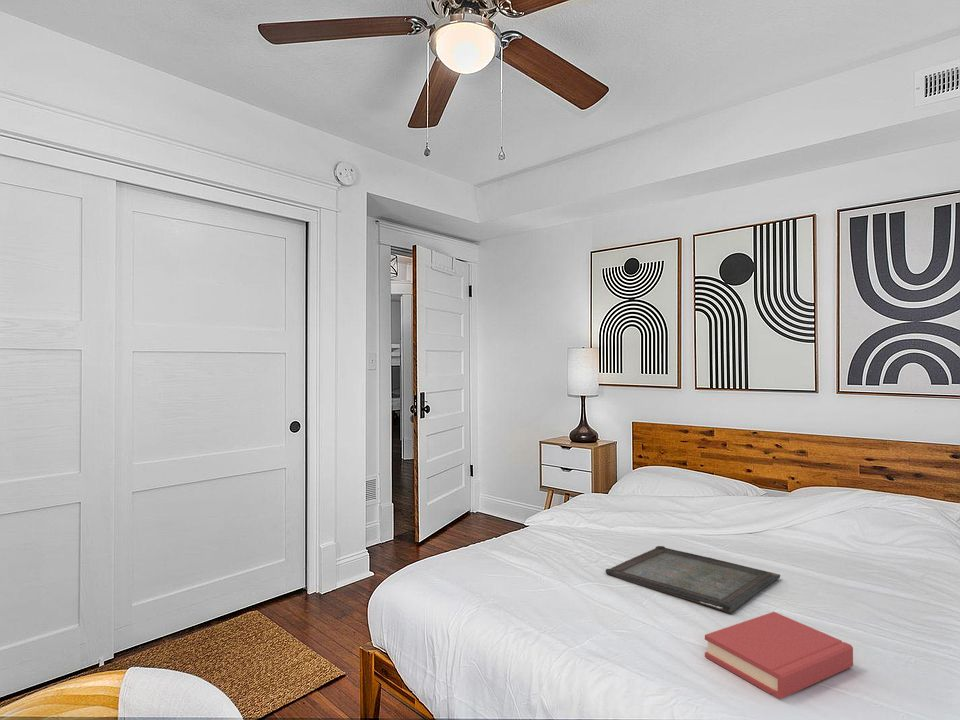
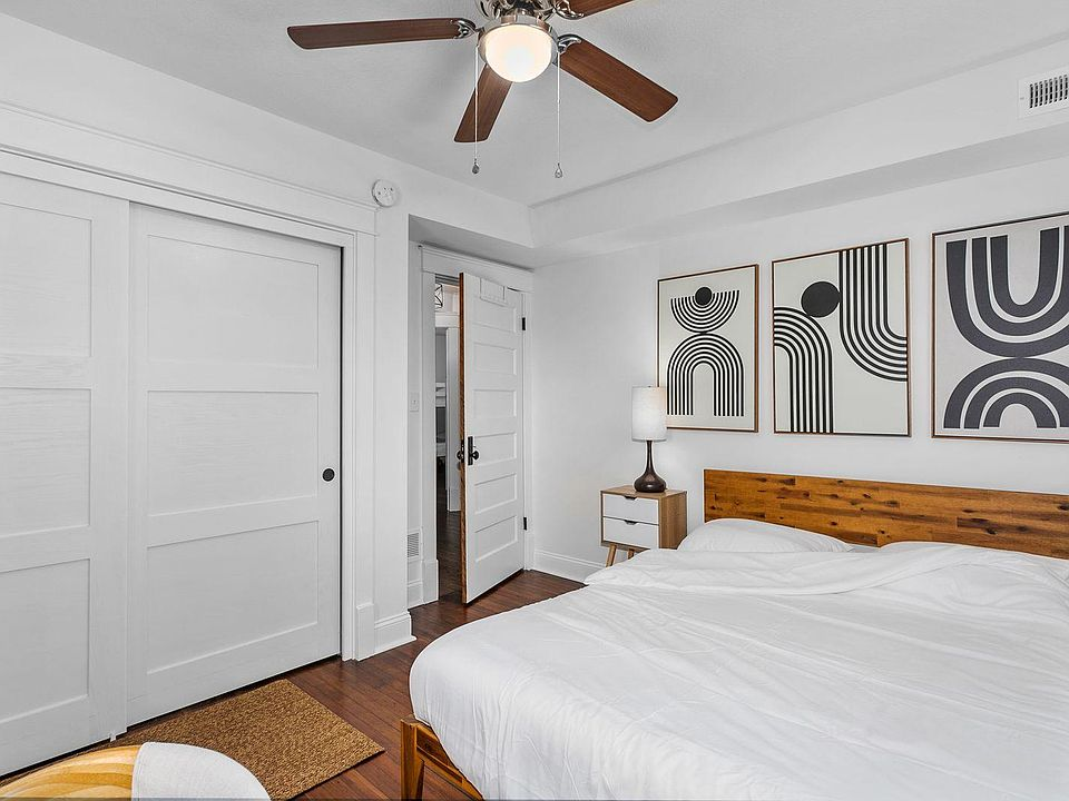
- hardback book [704,611,854,700]
- serving tray [605,545,781,614]
